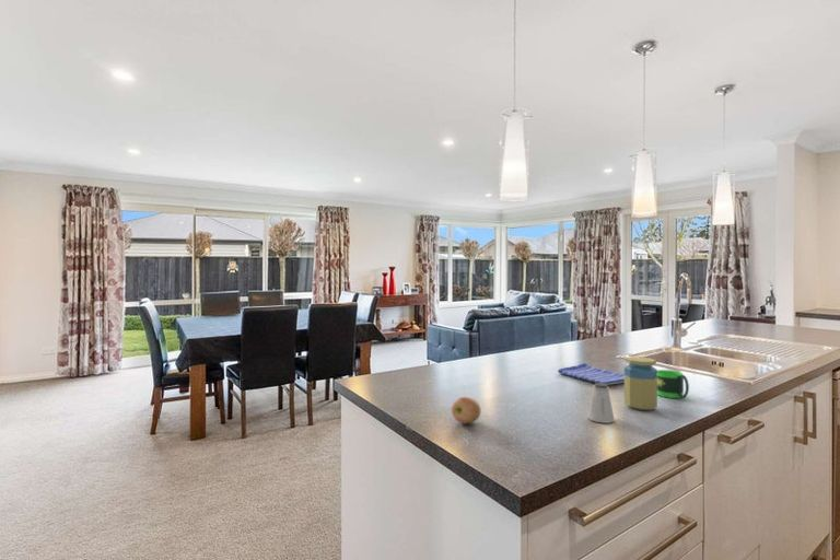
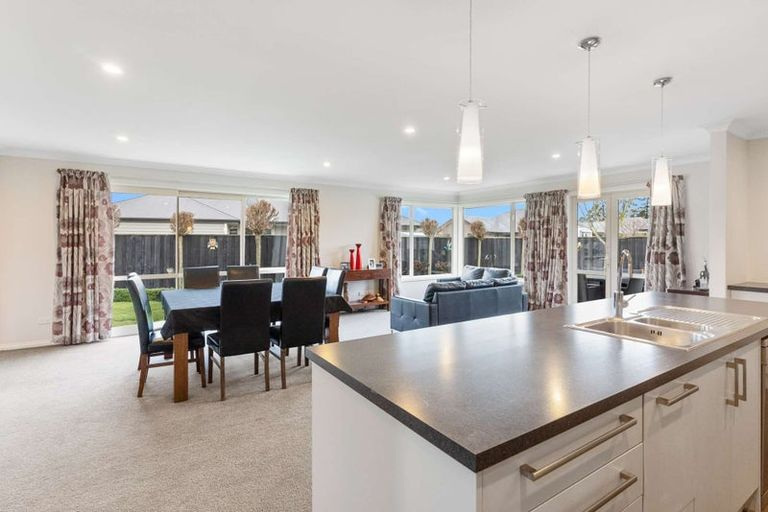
- mug [657,369,690,399]
- dish towel [557,362,625,386]
- apple [451,396,482,424]
- jar [623,355,658,411]
- saltshaker [586,383,616,424]
